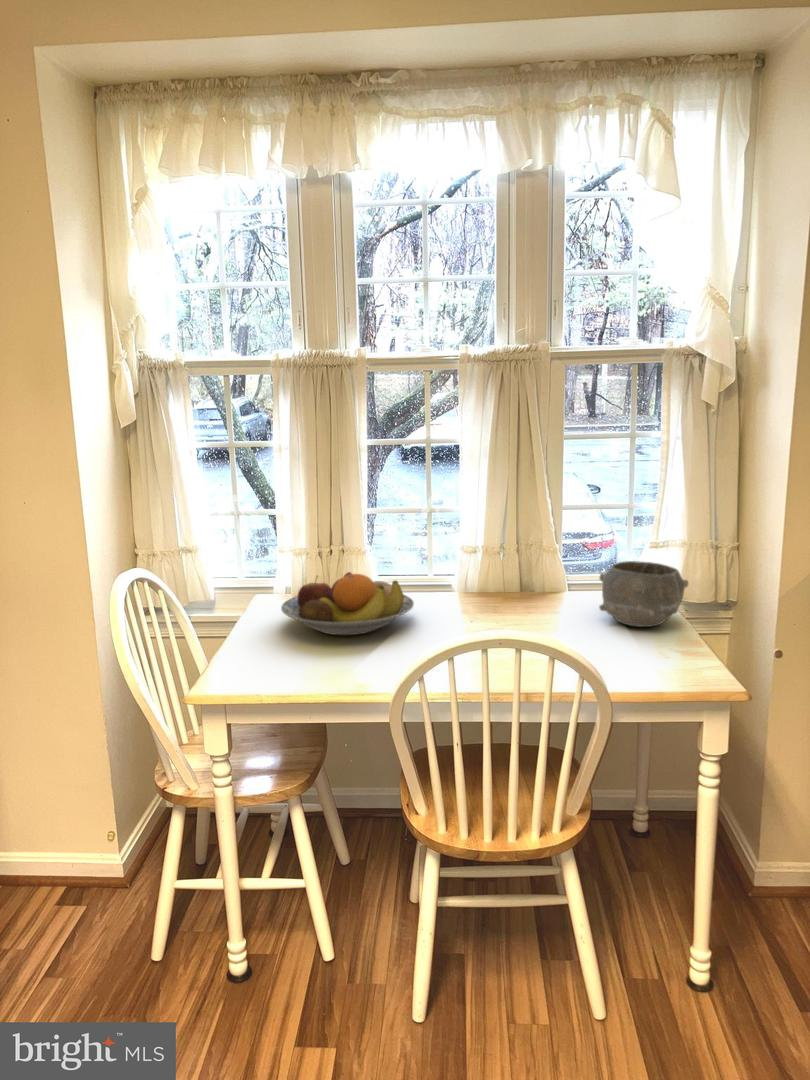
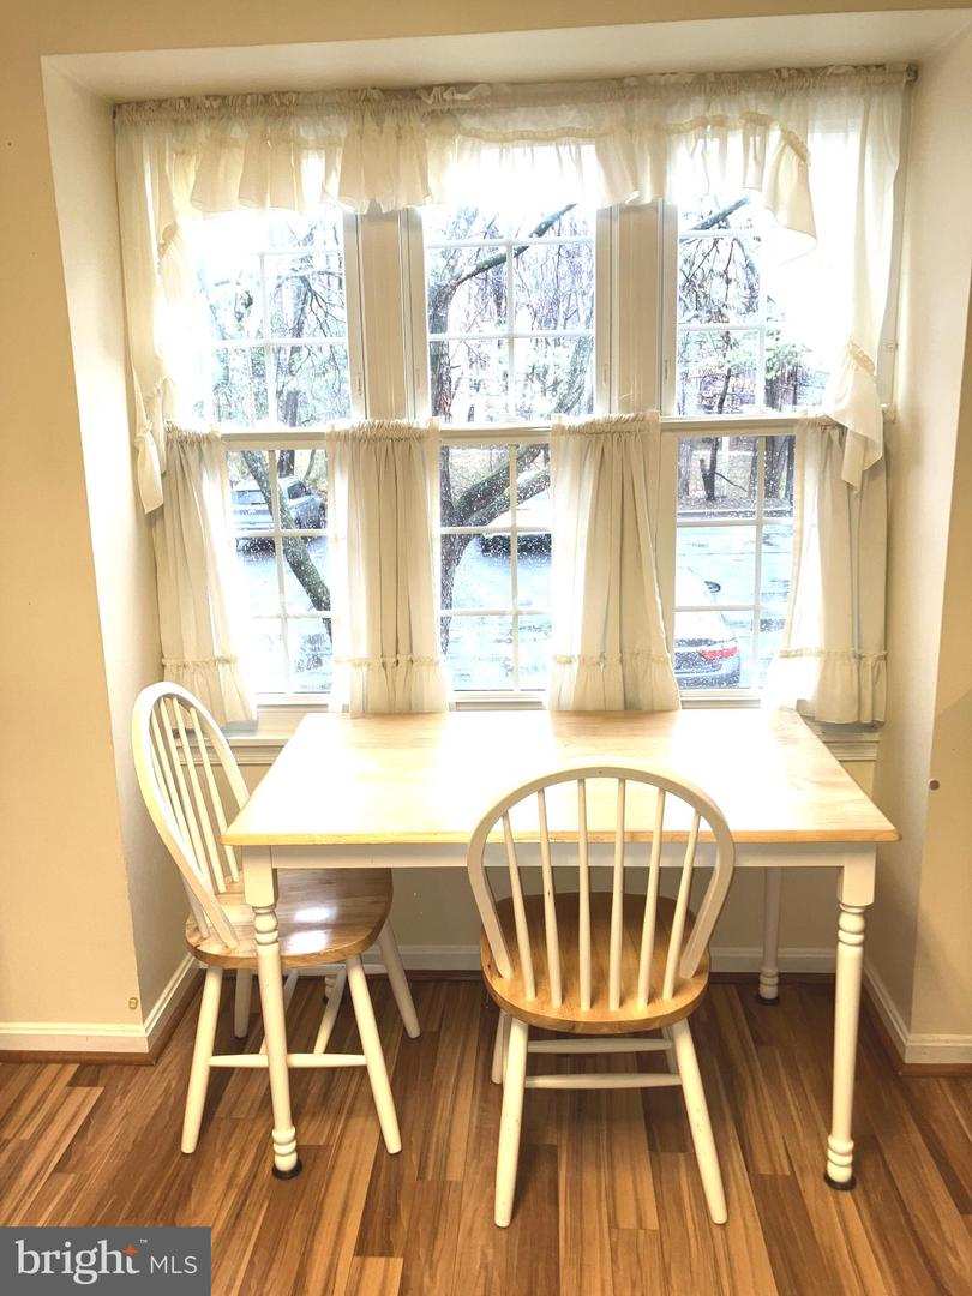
- fruit bowl [280,571,415,636]
- bowl [598,560,689,628]
